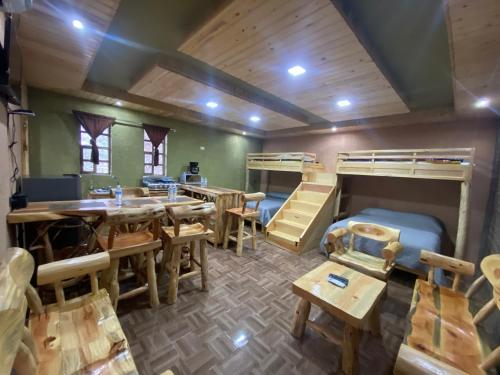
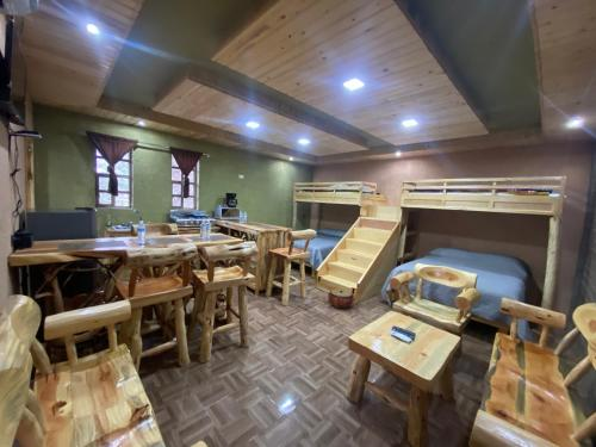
+ woven basket [327,287,355,310]
